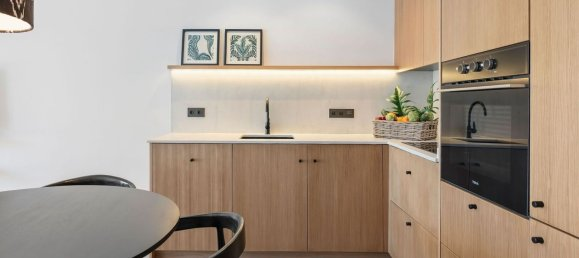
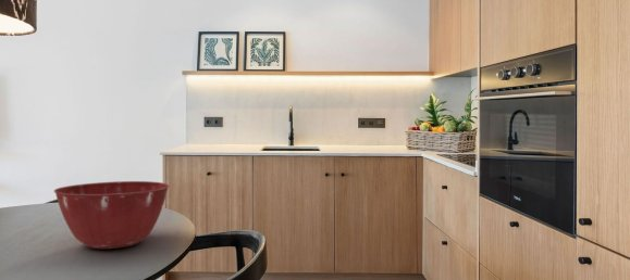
+ mixing bowl [53,180,171,250]
